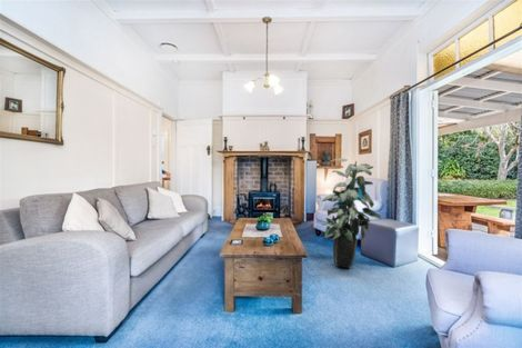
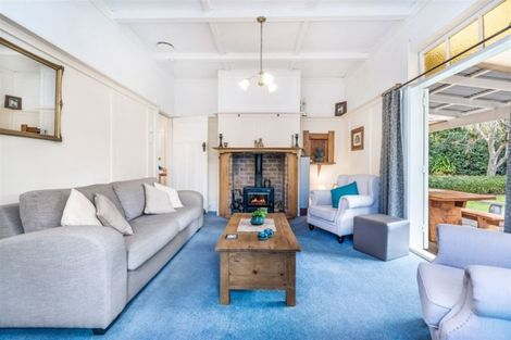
- indoor plant [321,157,382,269]
